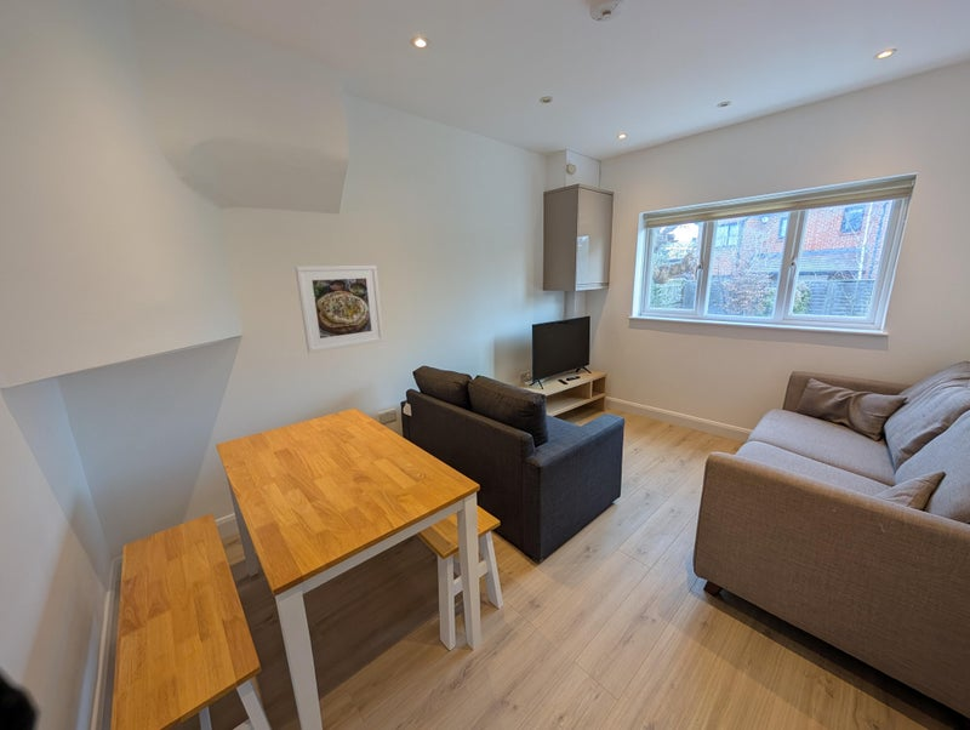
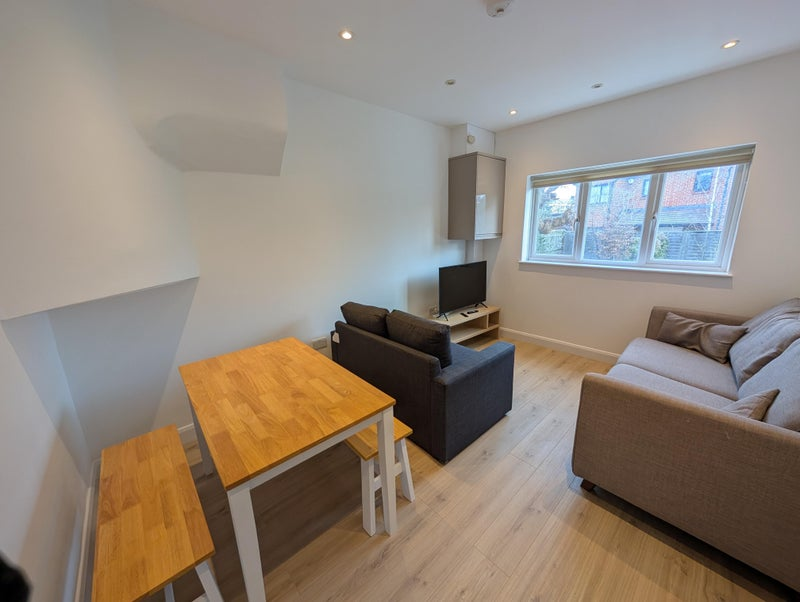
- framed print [295,264,384,354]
